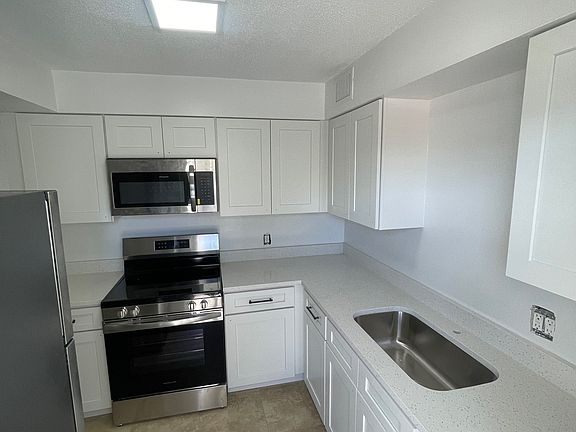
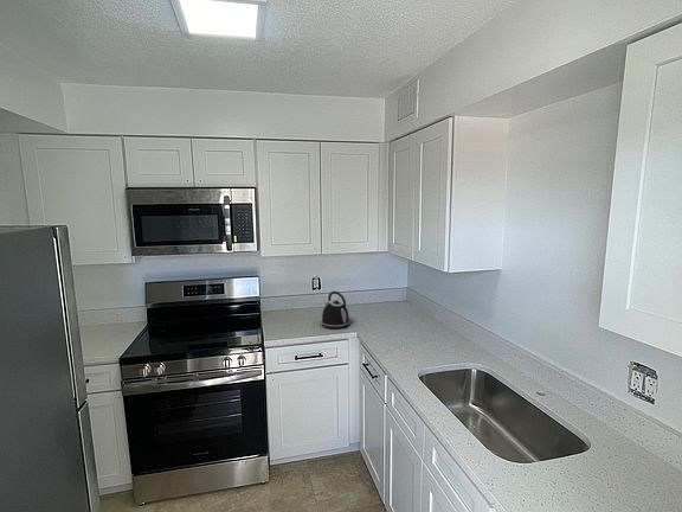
+ kettle [320,290,350,331]
